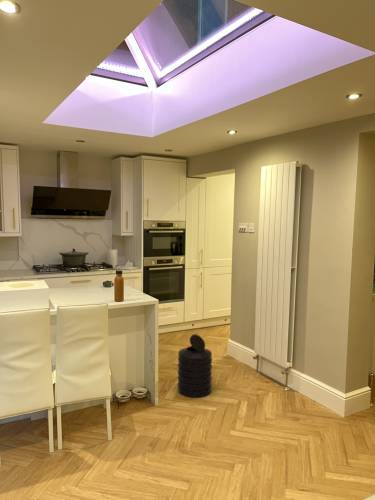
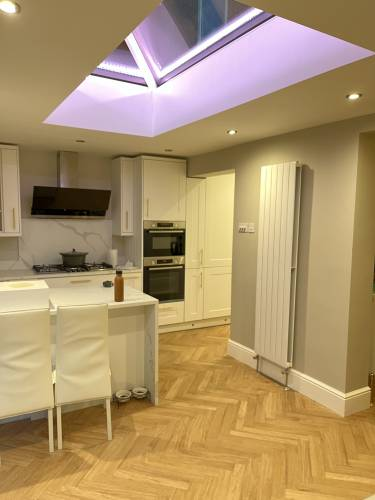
- trash can [177,334,213,399]
